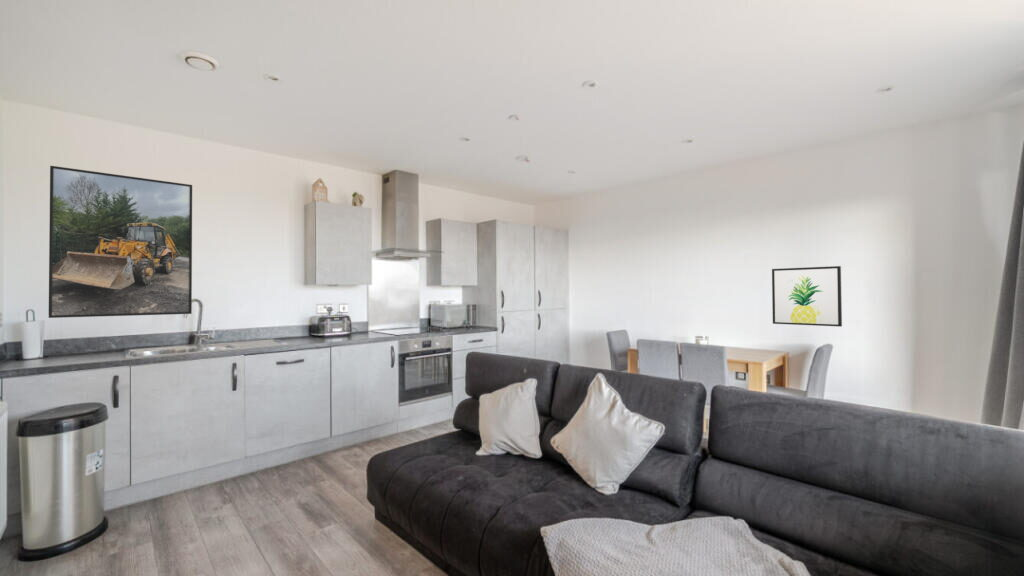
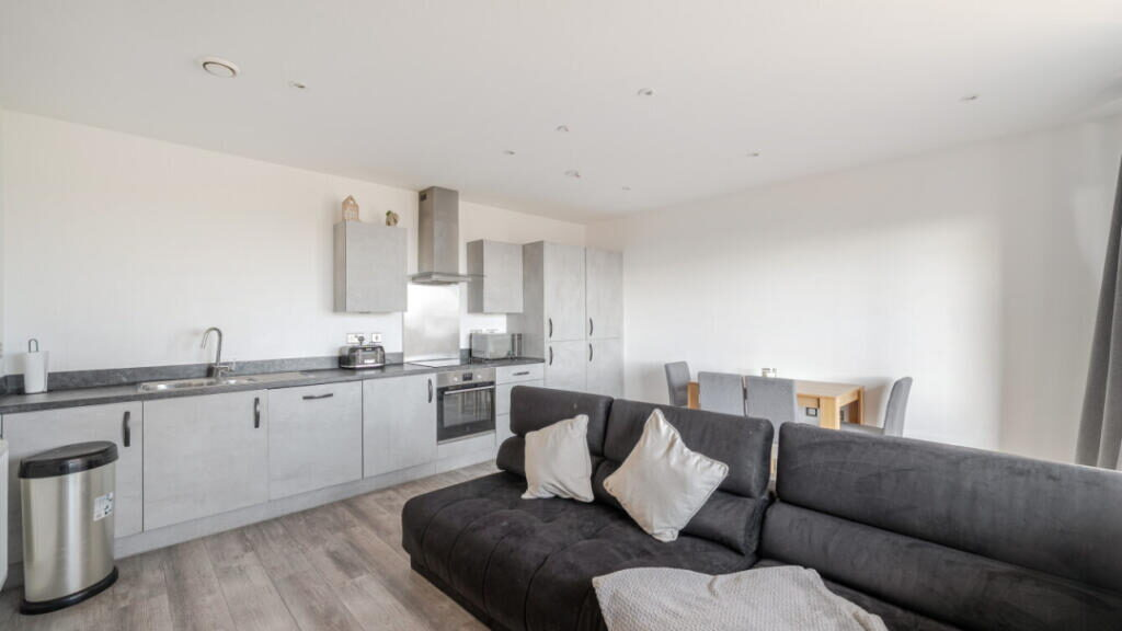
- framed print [48,165,193,319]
- wall art [771,265,843,328]
